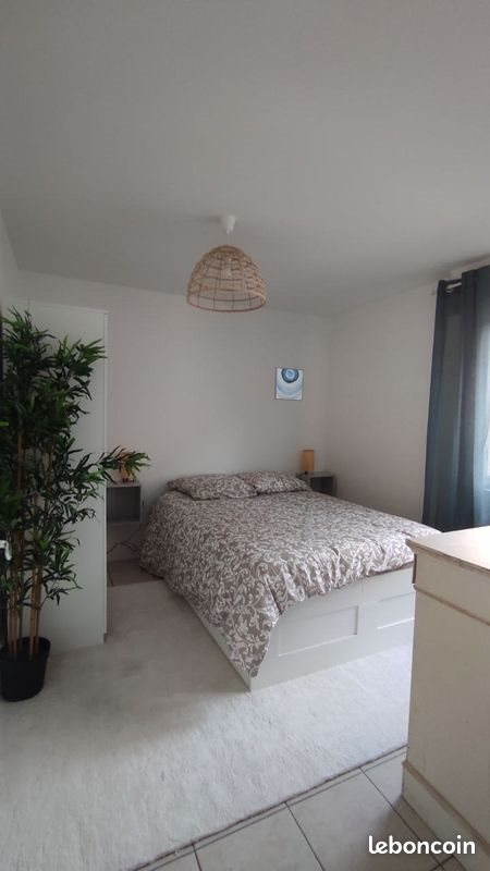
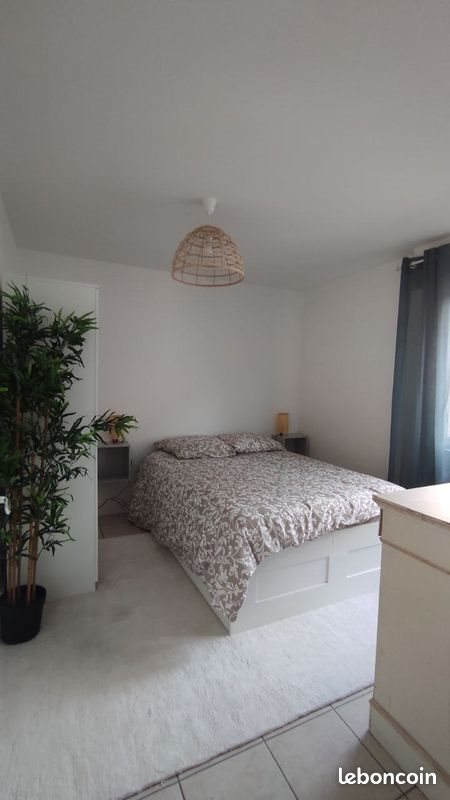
- wall art [273,366,305,402]
